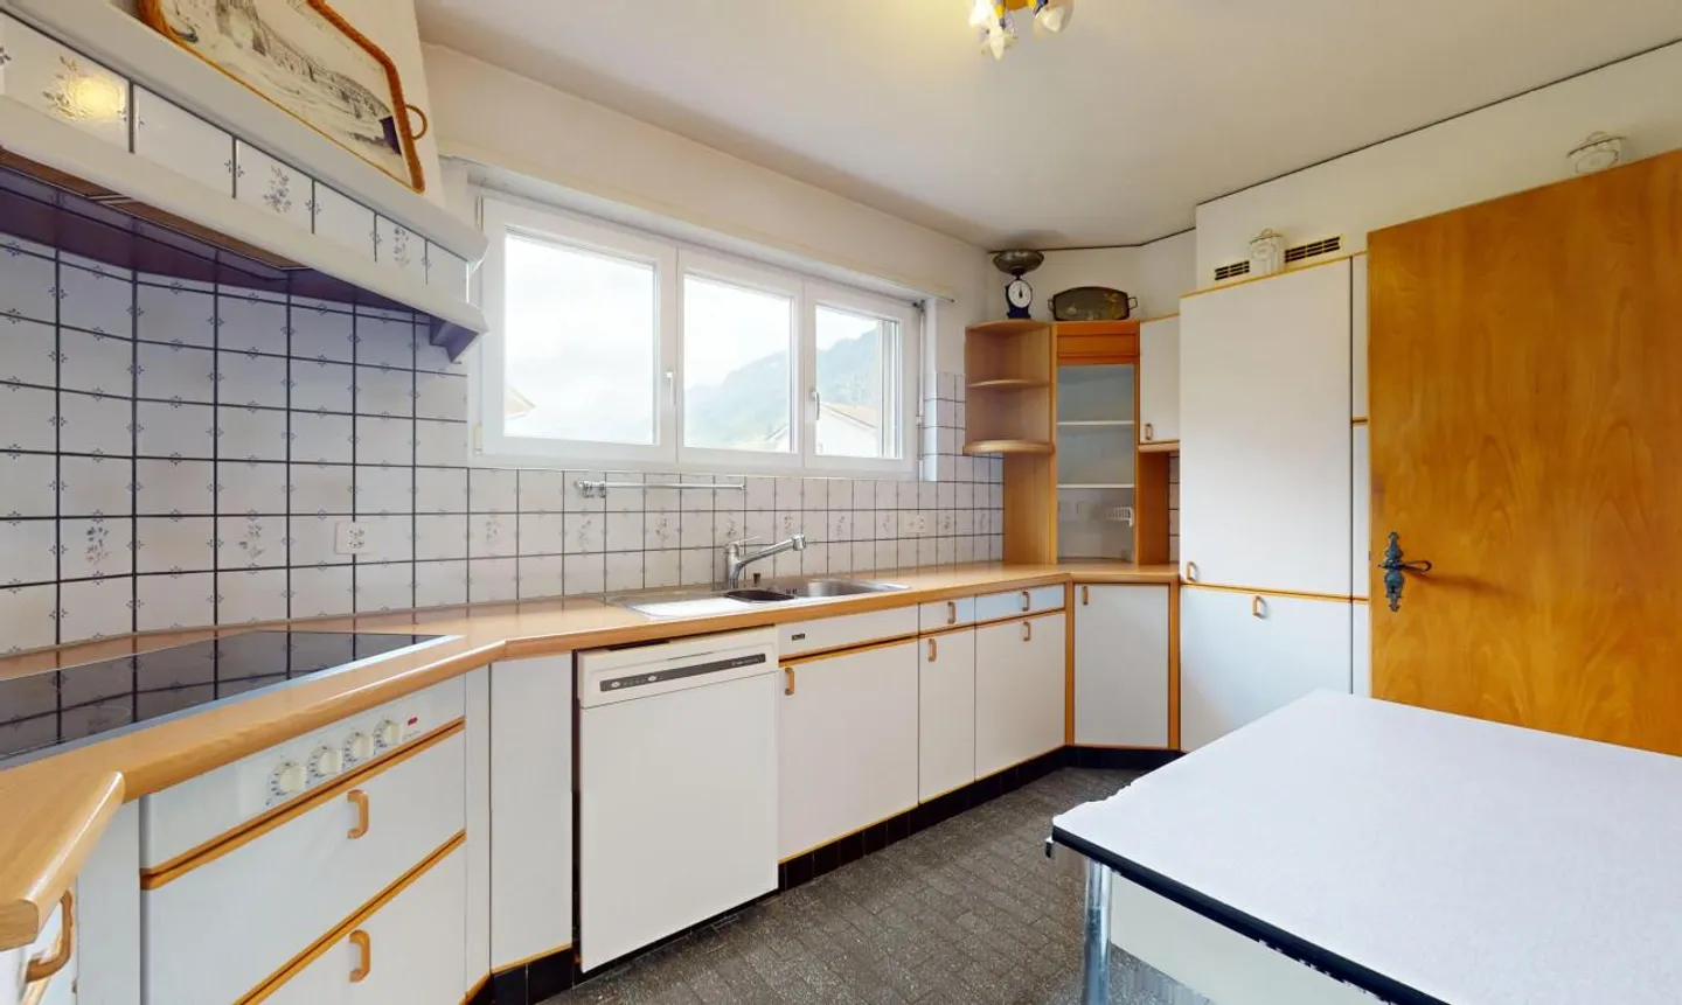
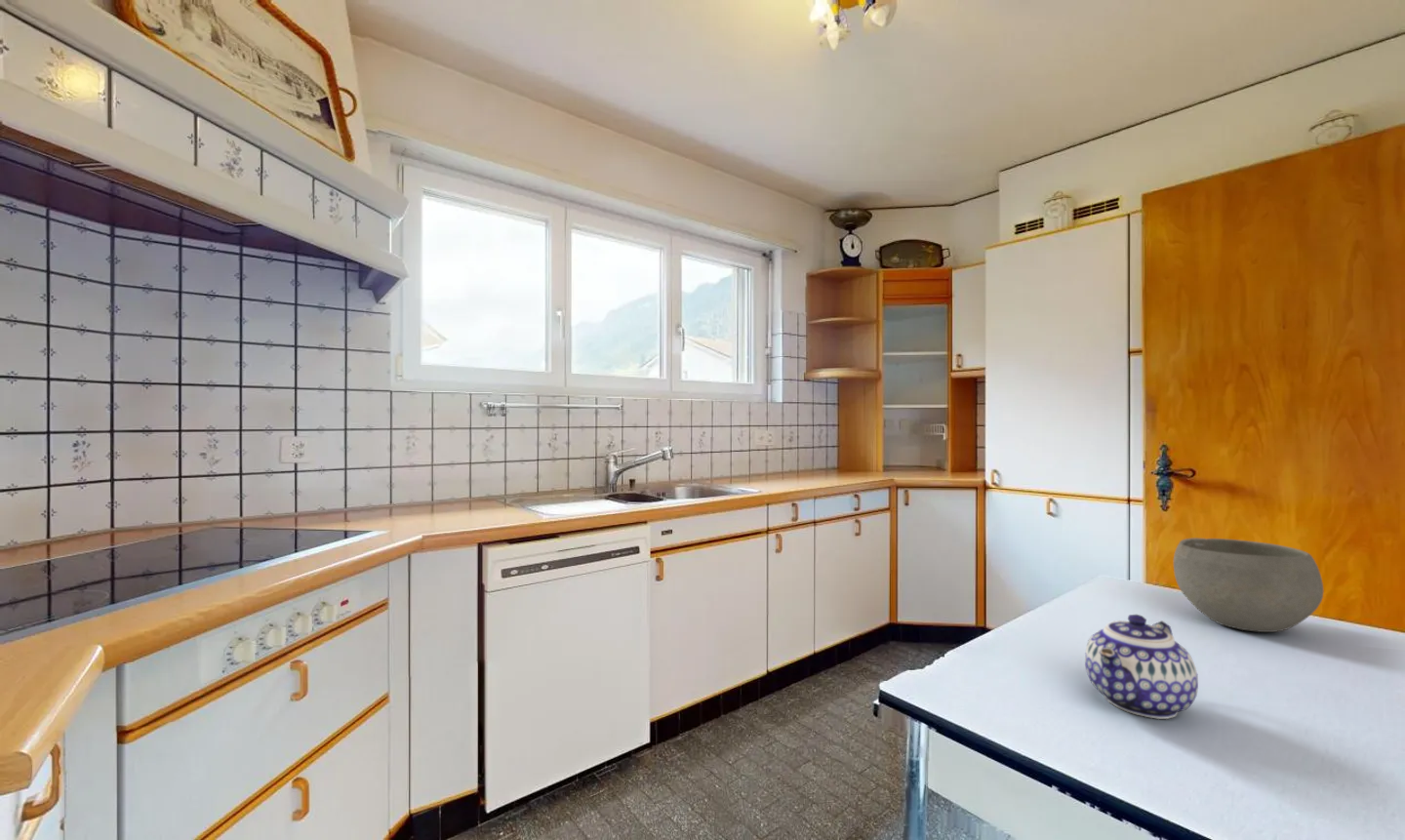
+ bowl [1173,537,1324,633]
+ teapot [1084,614,1199,720]
